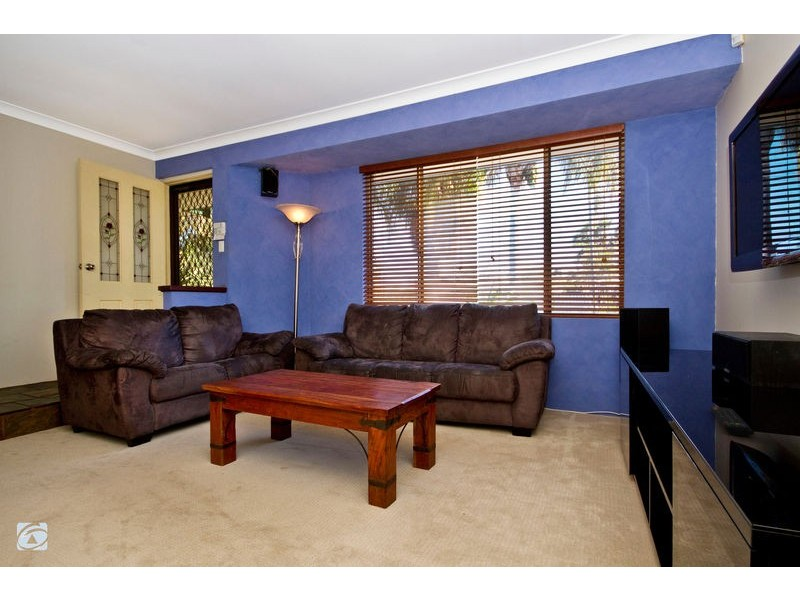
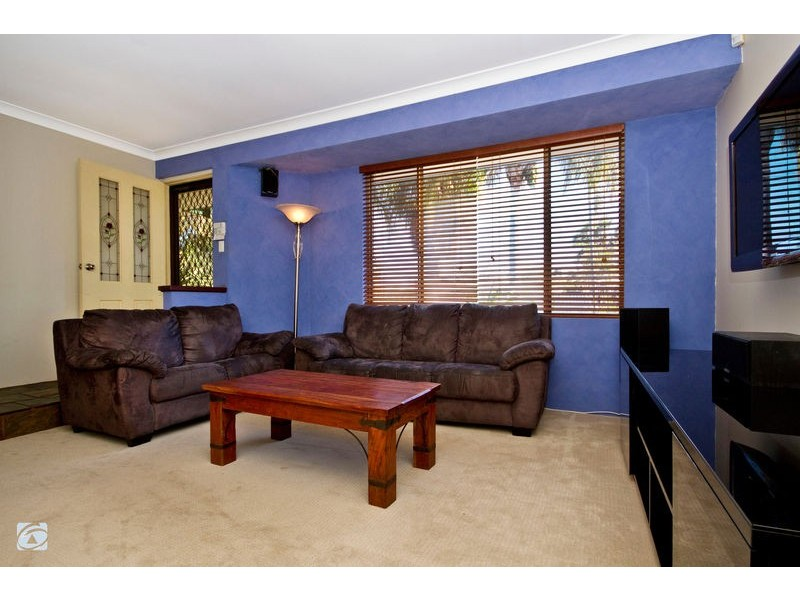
- remote control [709,406,755,437]
